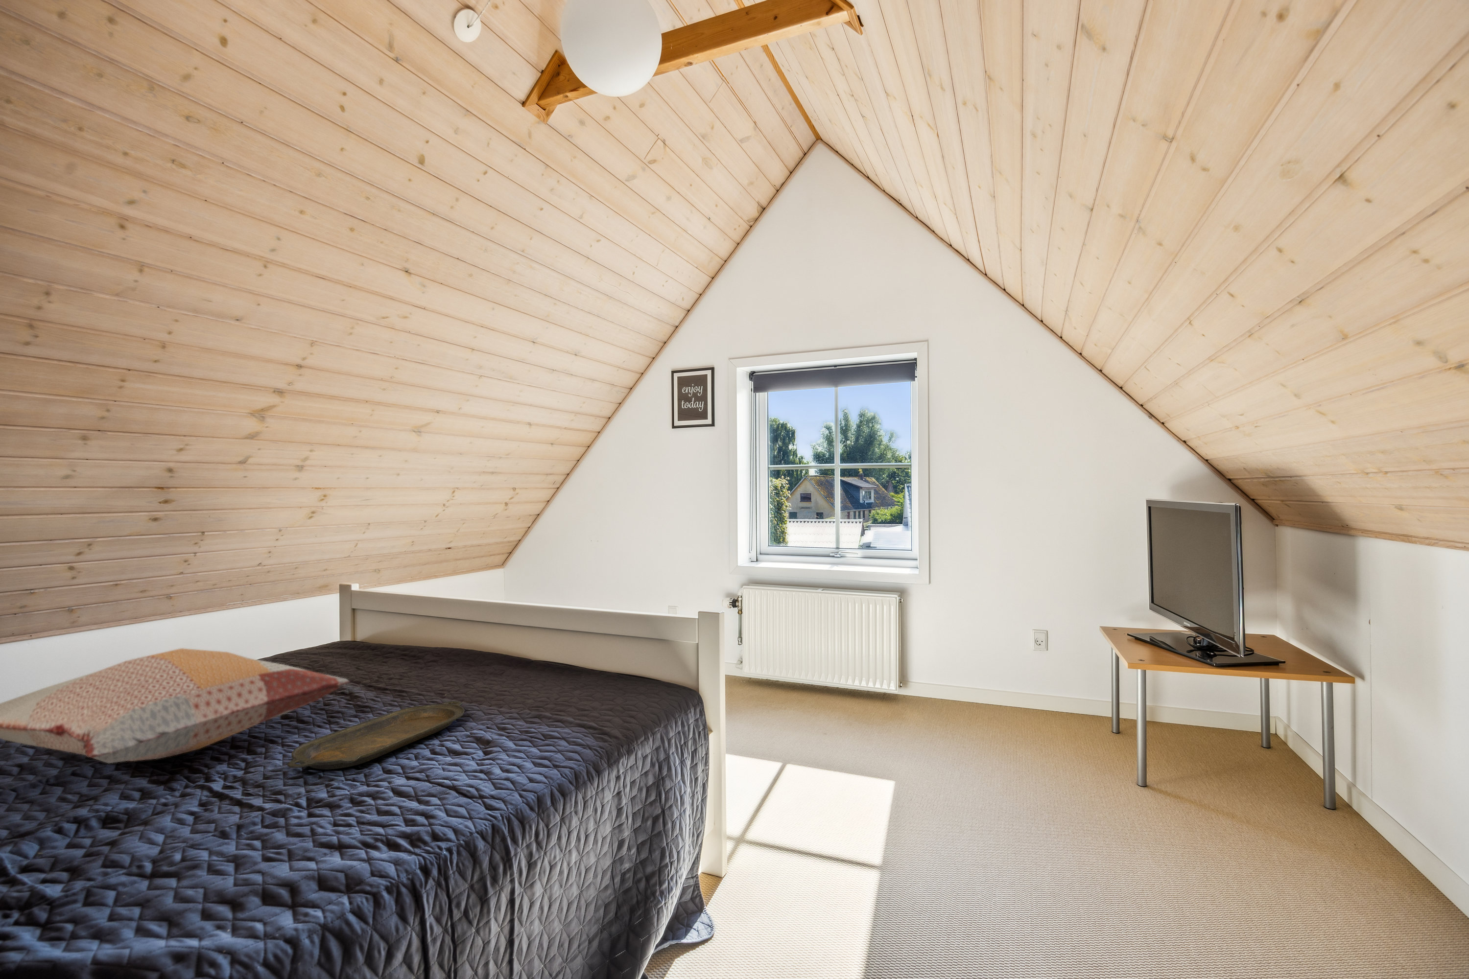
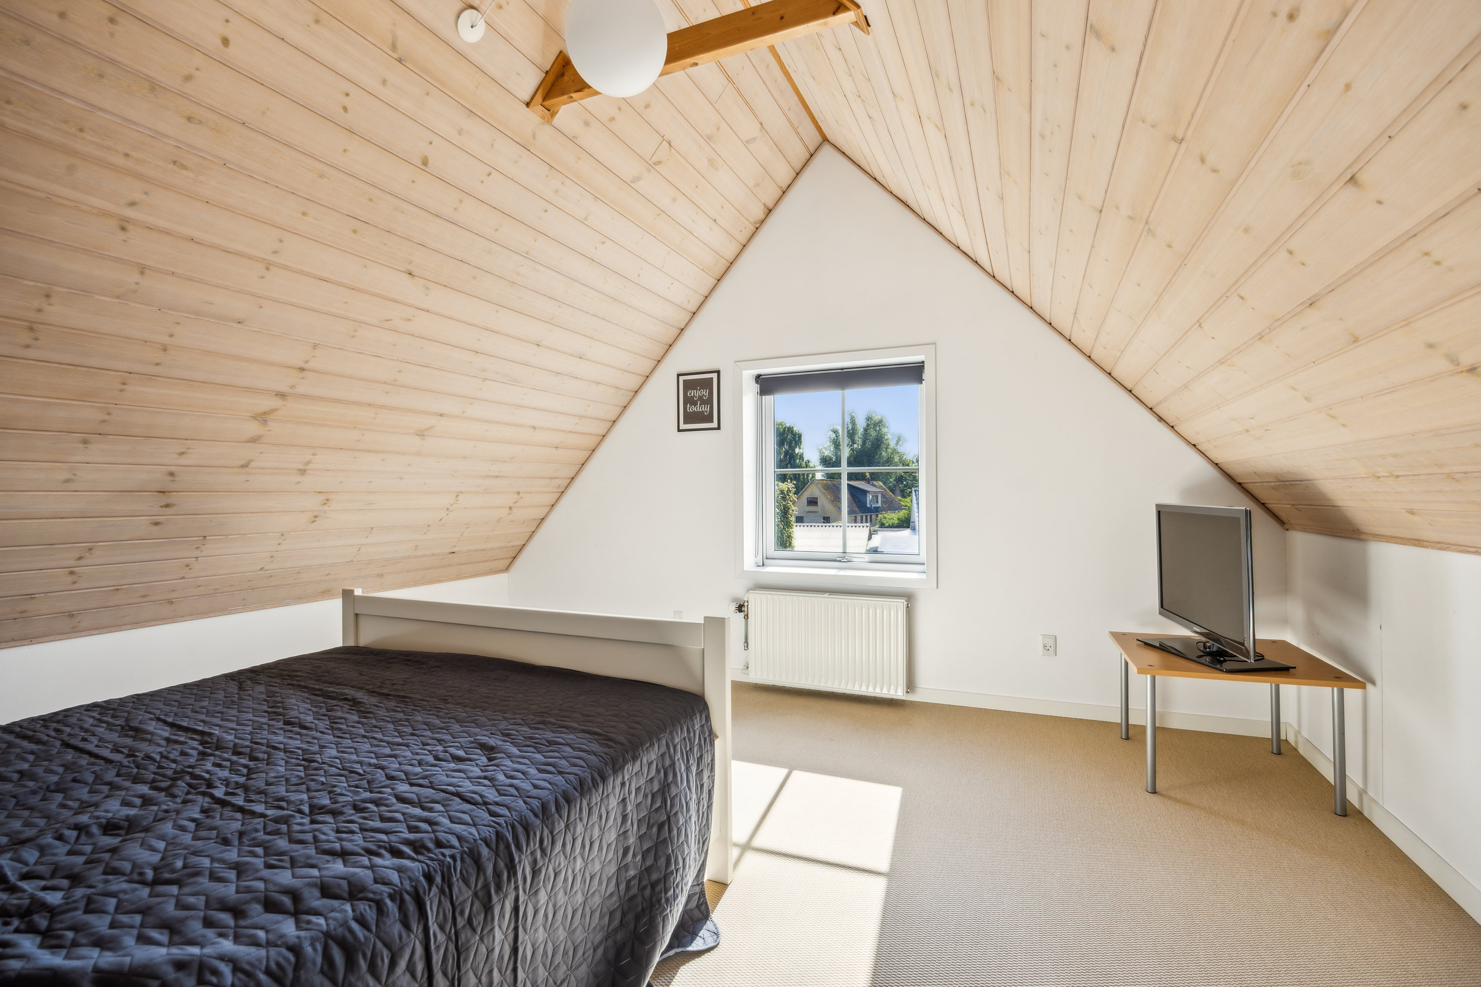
- serving tray [287,700,465,770]
- decorative pillow [0,648,351,764]
